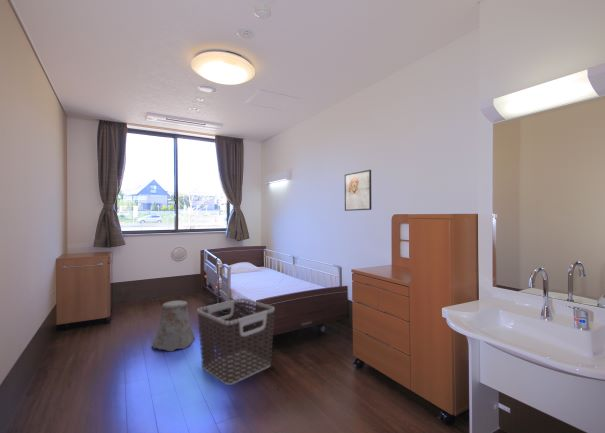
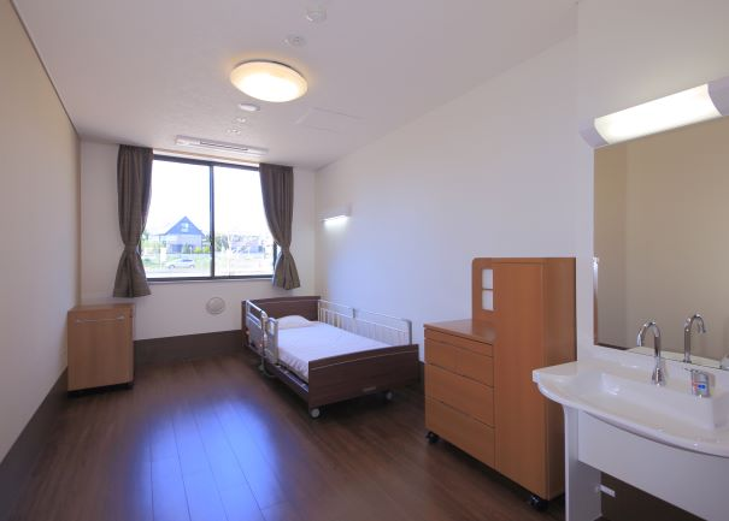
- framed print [344,169,372,212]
- clothes hamper [196,297,276,386]
- stool [151,300,196,352]
